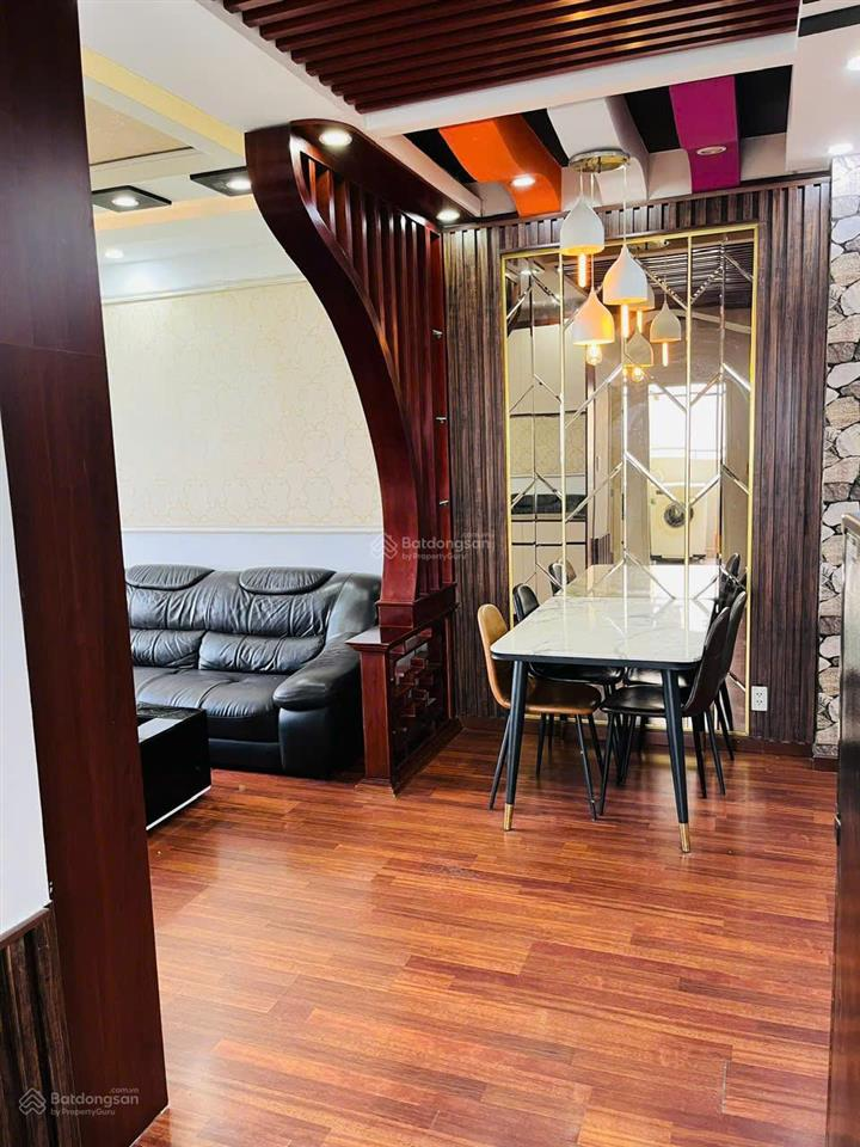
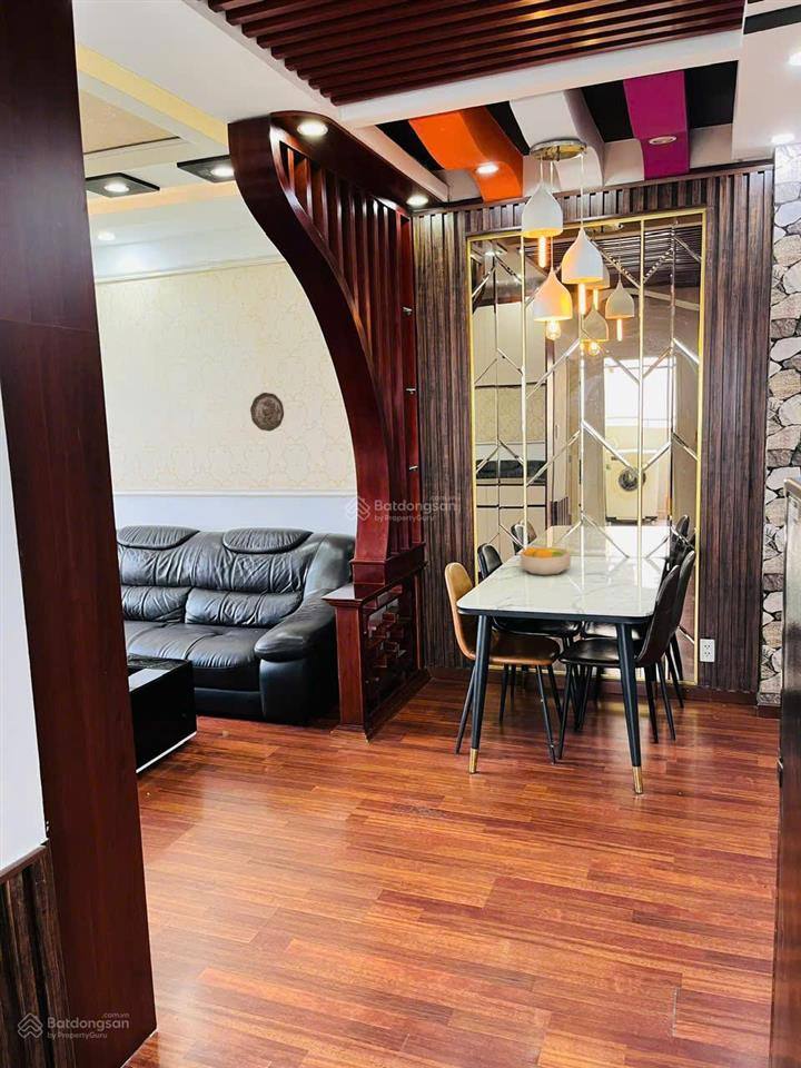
+ decorative plate [249,392,285,432]
+ fruit bowl [518,546,573,576]
